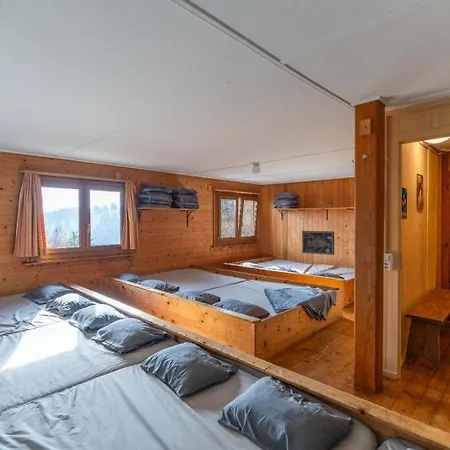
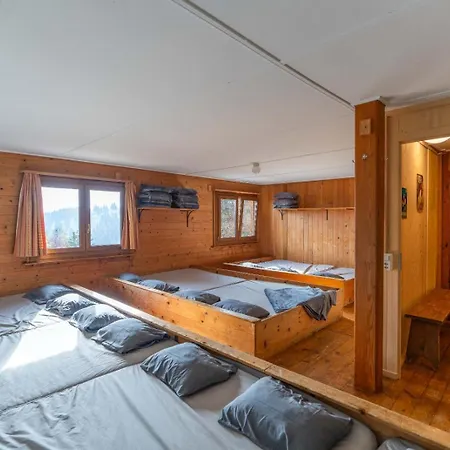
- wall art [301,230,335,256]
